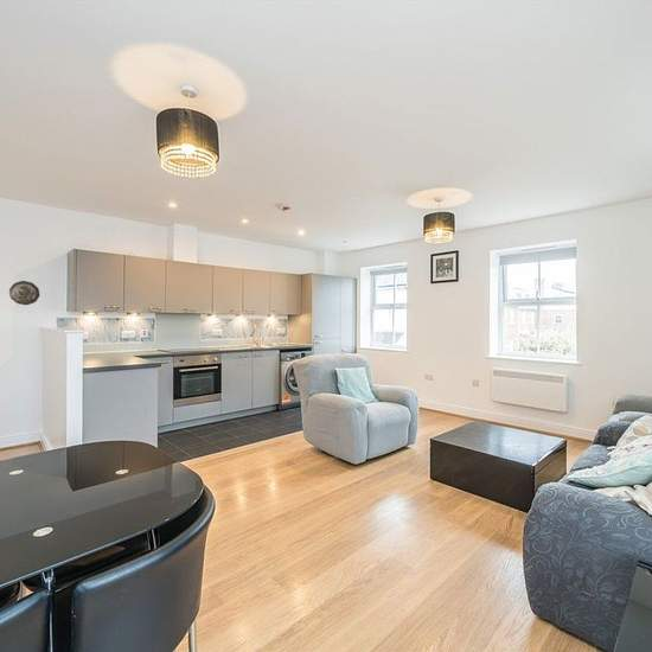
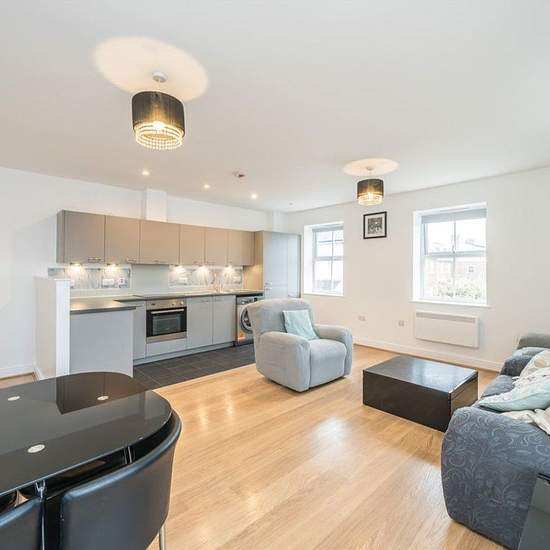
- decorative plate [8,280,40,306]
